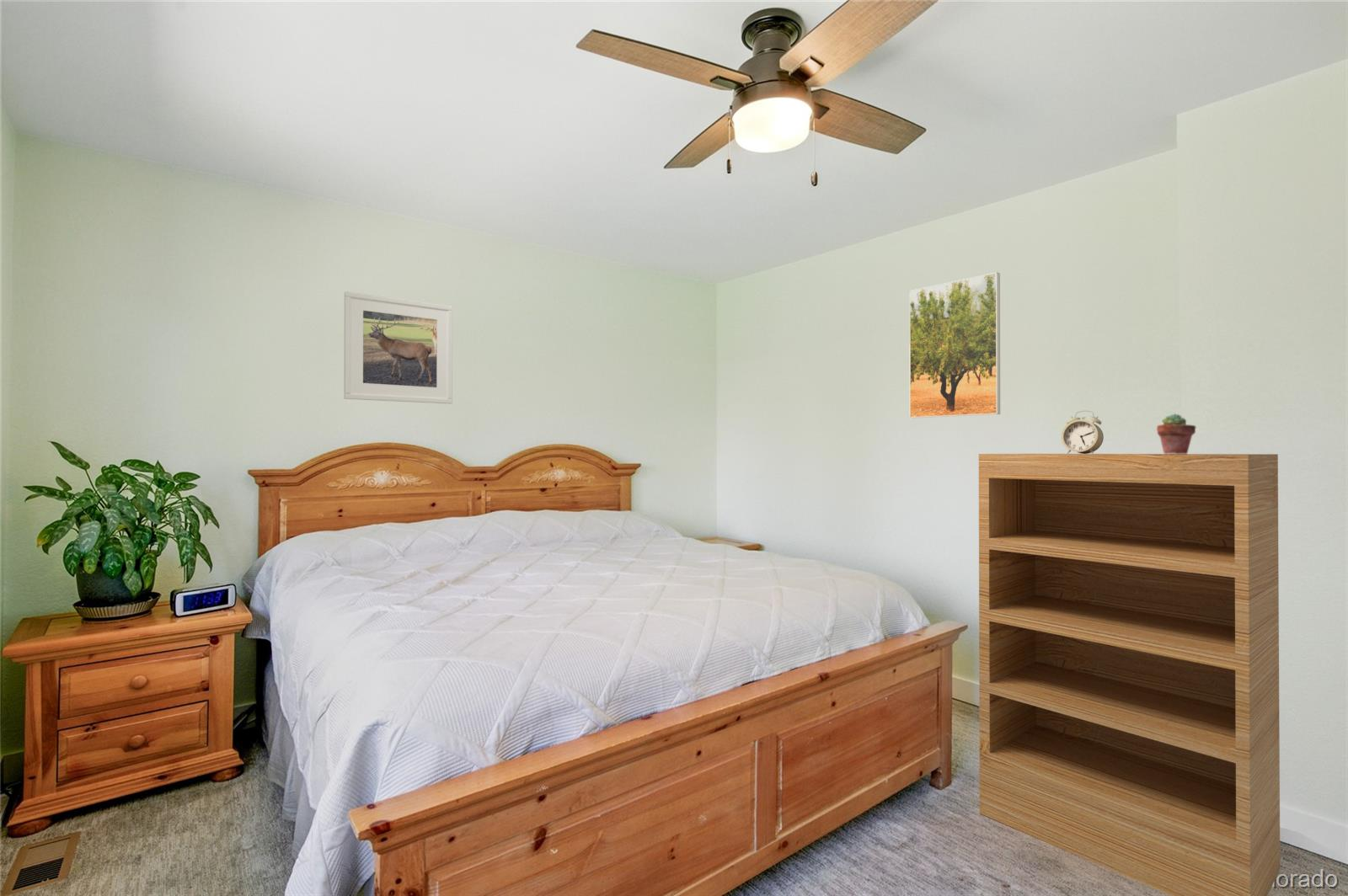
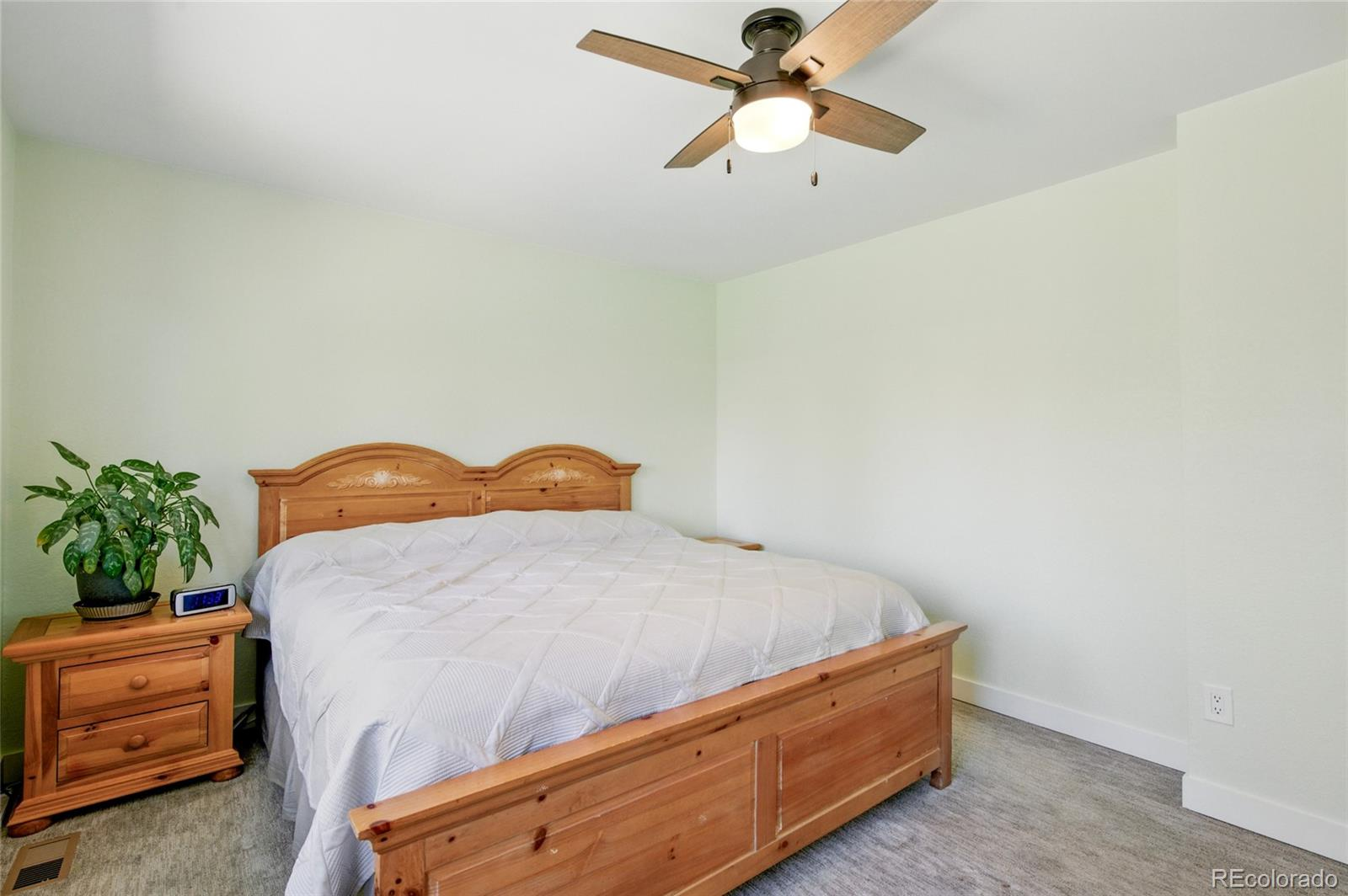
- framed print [343,291,453,405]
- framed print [908,271,1001,419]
- bookcase [978,453,1281,896]
- potted succulent [1156,413,1197,454]
- alarm clock [1061,409,1105,454]
